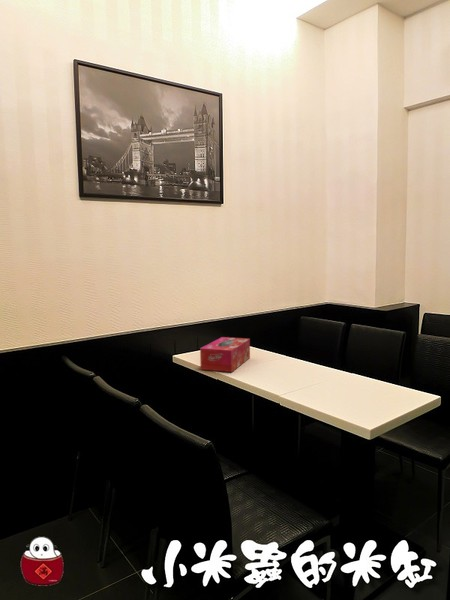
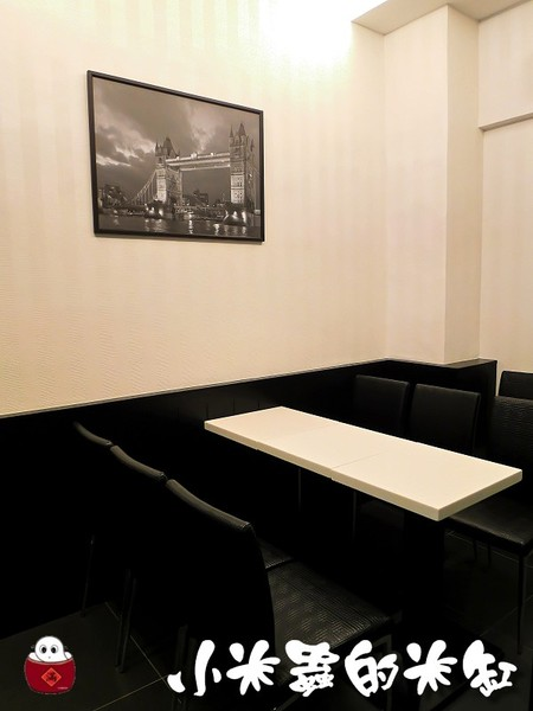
- tissue box [199,336,251,373]
